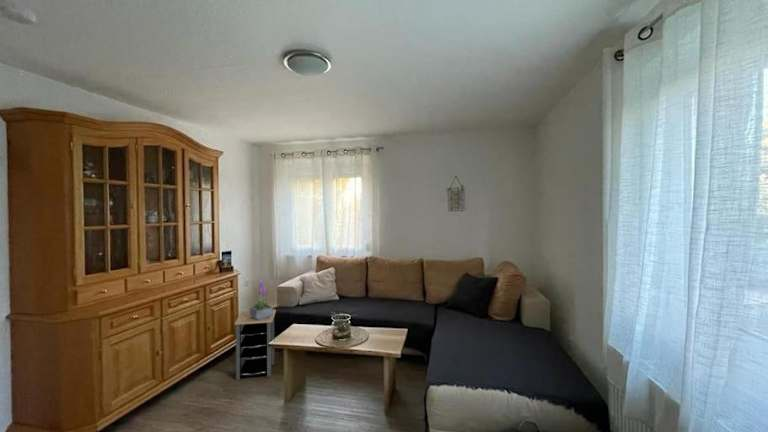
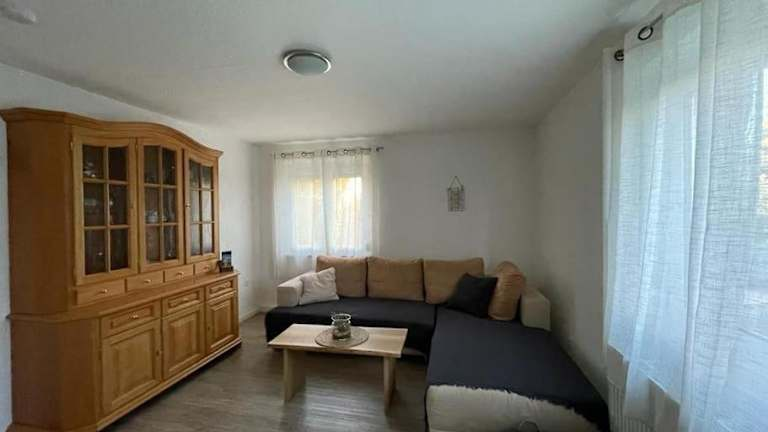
- side table [234,309,277,381]
- potted plant [249,278,274,320]
